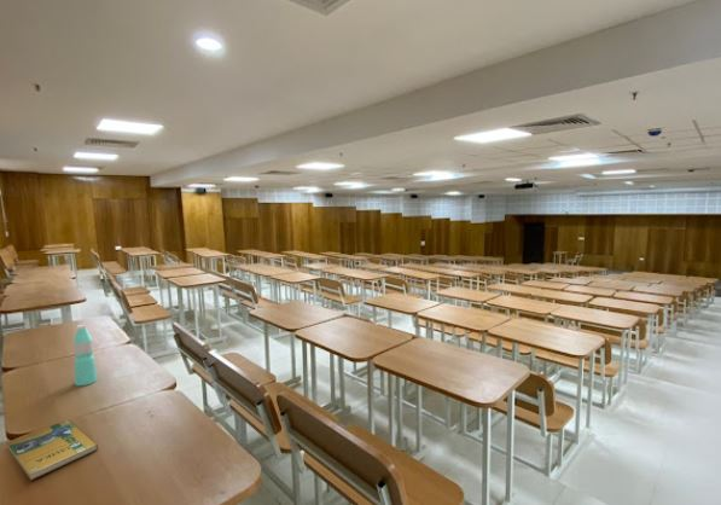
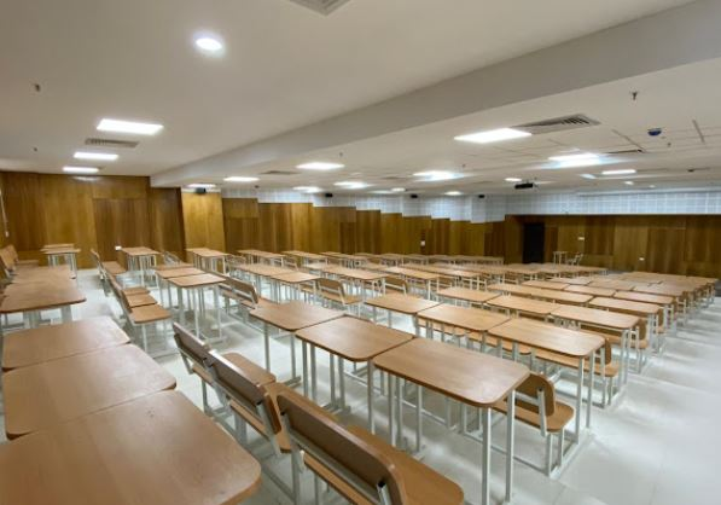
- booklet [6,418,99,481]
- water bottle [72,324,98,387]
